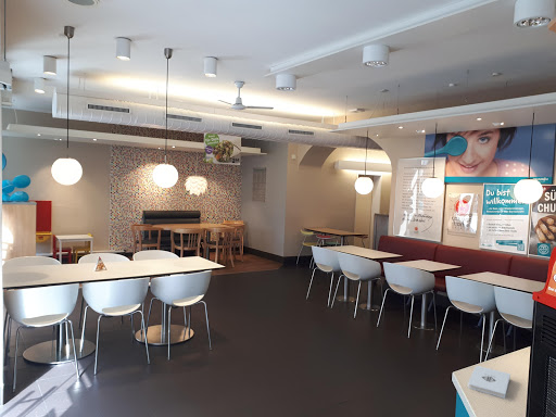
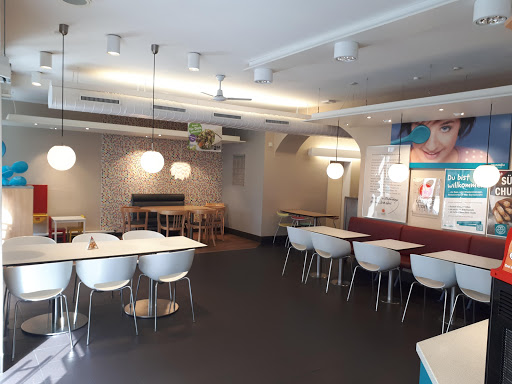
- notepad [467,365,511,400]
